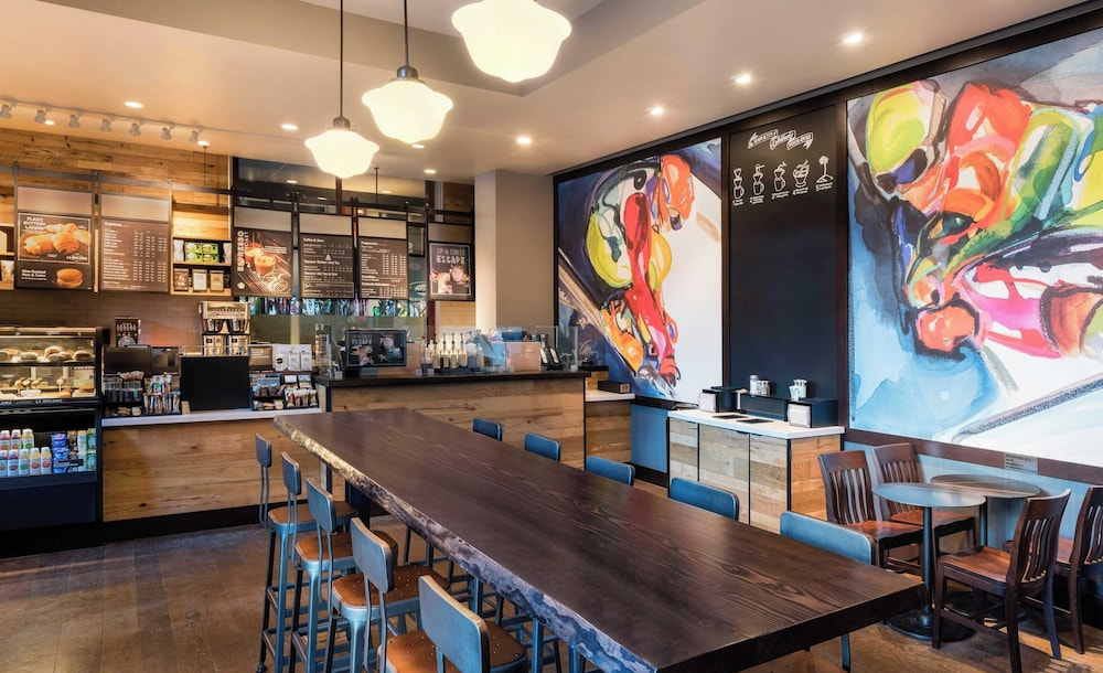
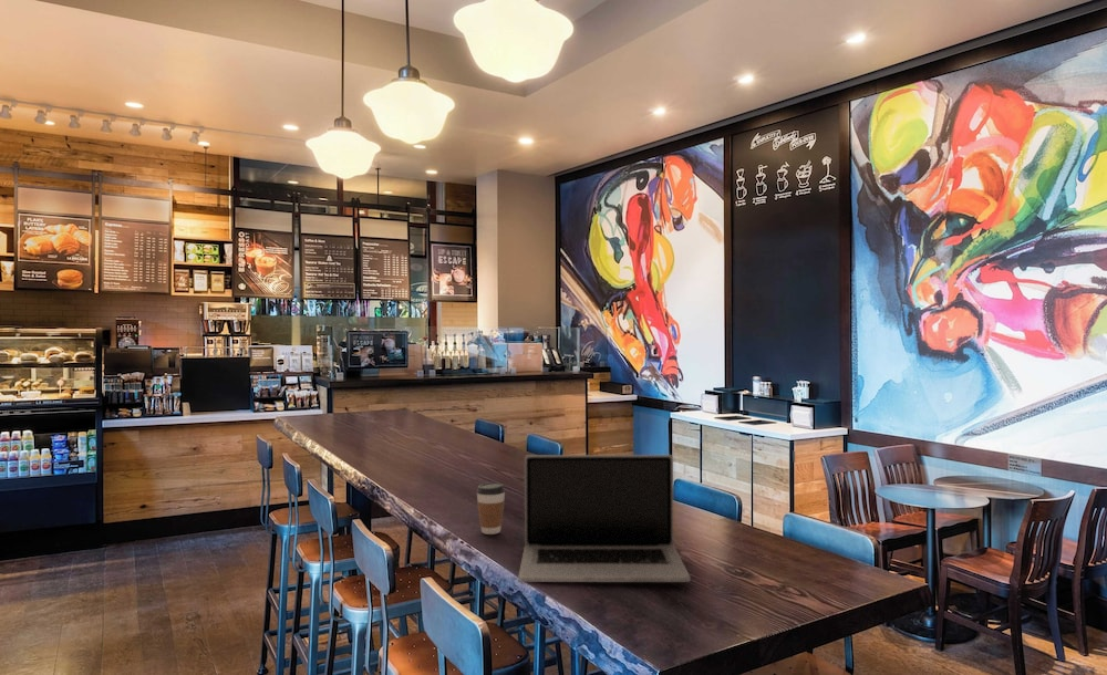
+ coffee cup [475,481,506,536]
+ laptop [518,454,691,583]
